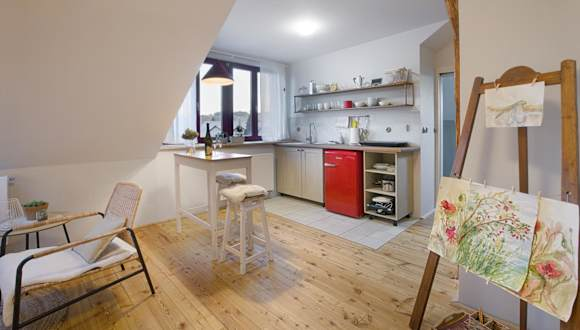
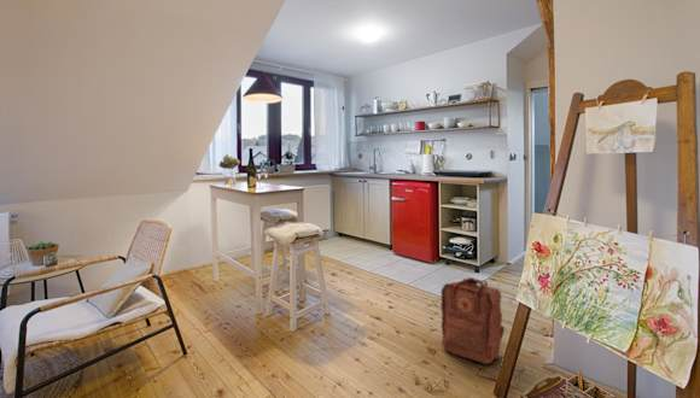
+ backpack [439,276,506,365]
